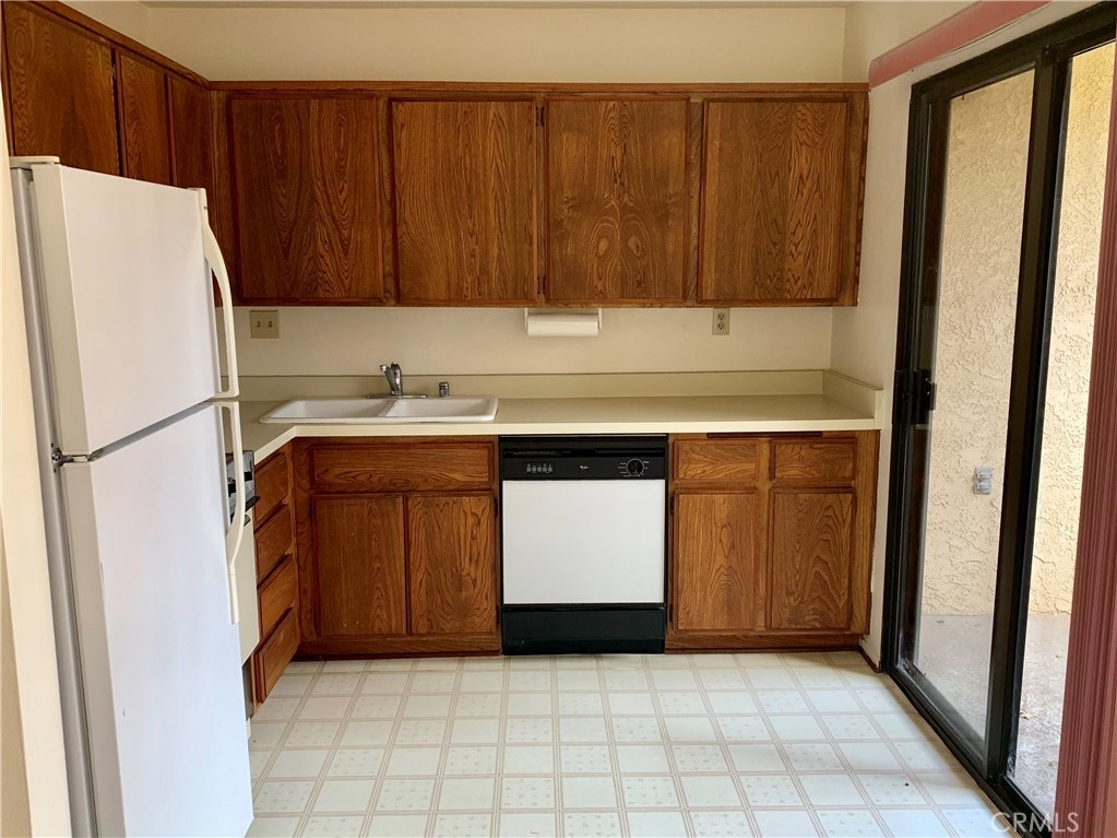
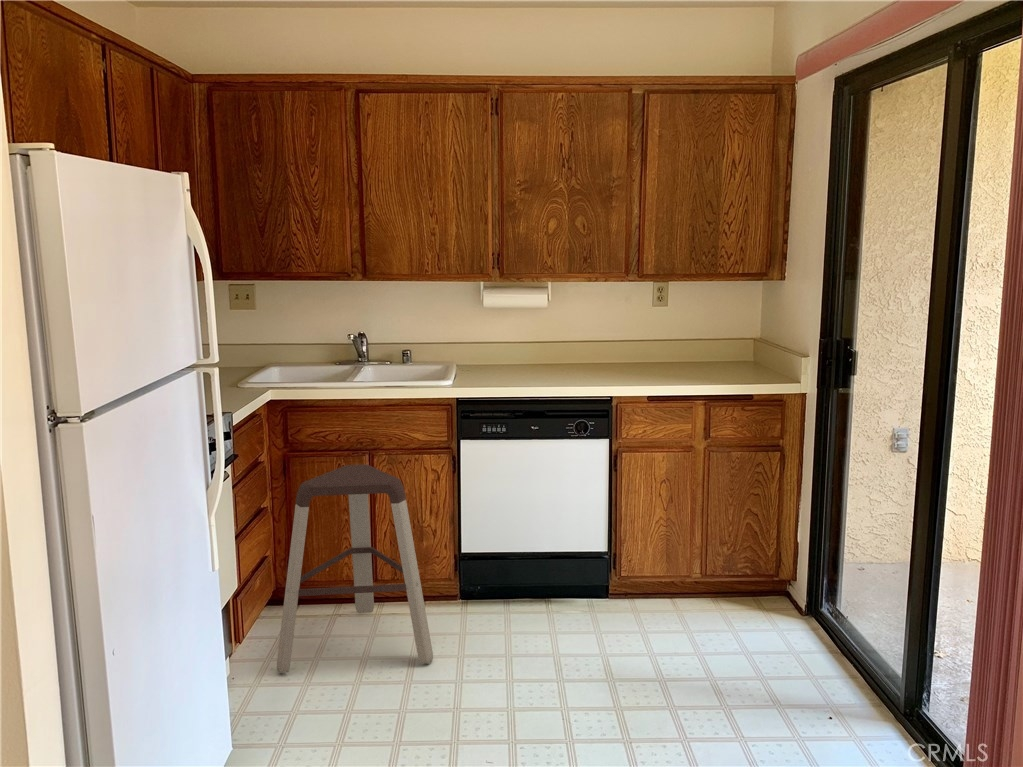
+ step stool [276,463,434,674]
